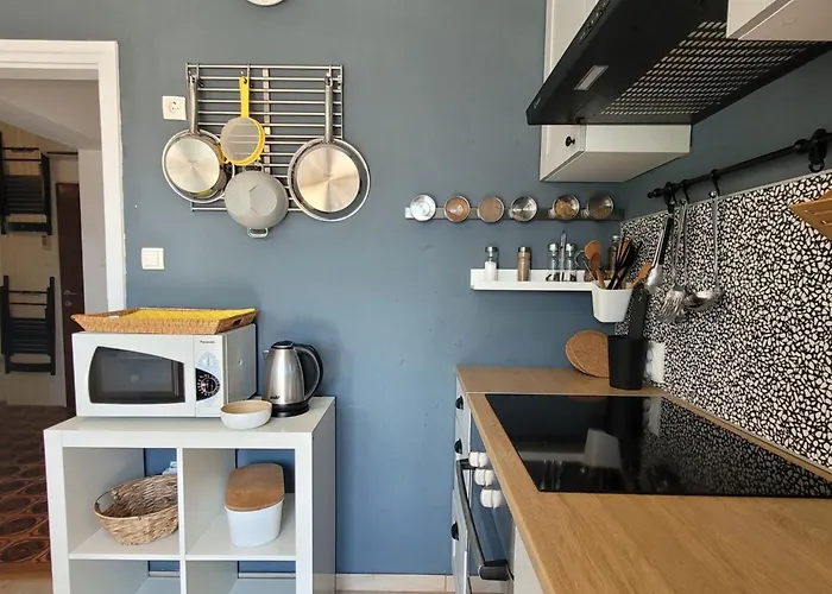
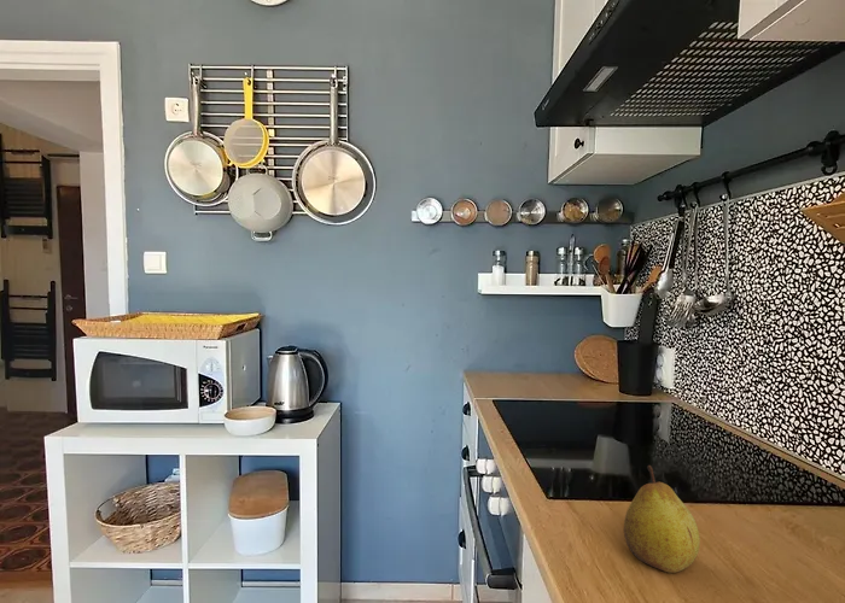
+ fruit [623,464,701,574]
